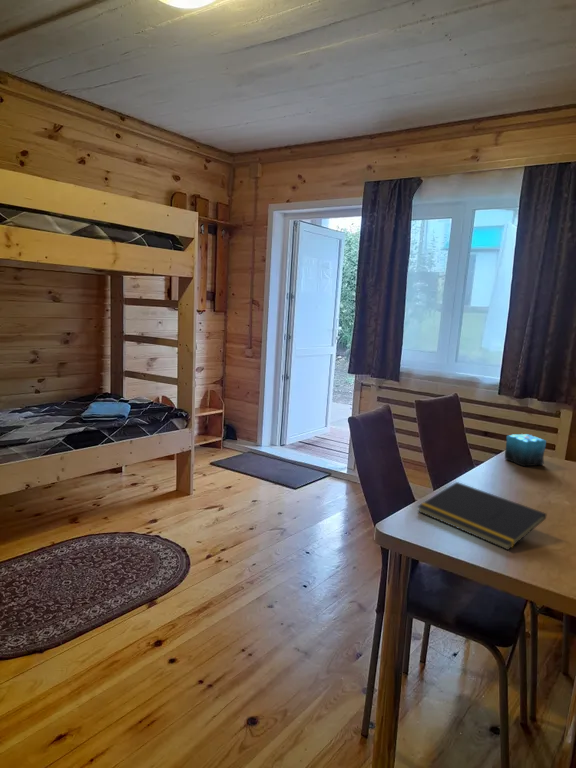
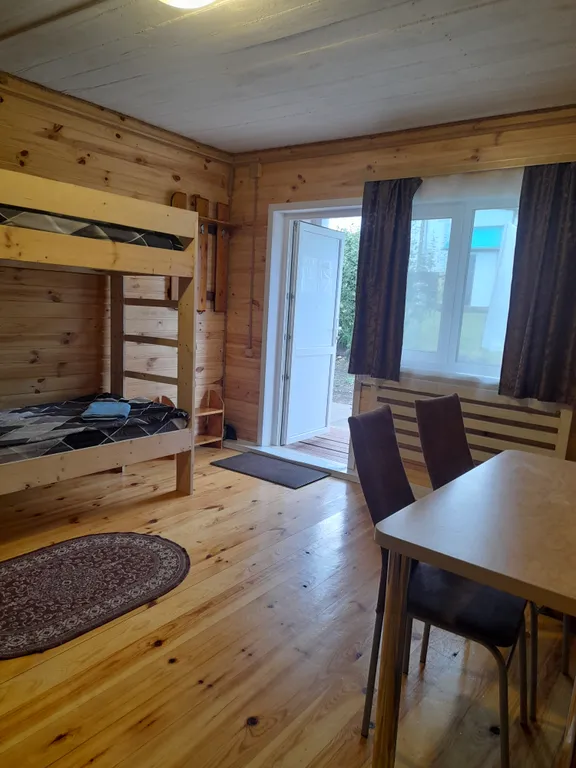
- notepad [416,481,547,551]
- candle [504,430,547,467]
